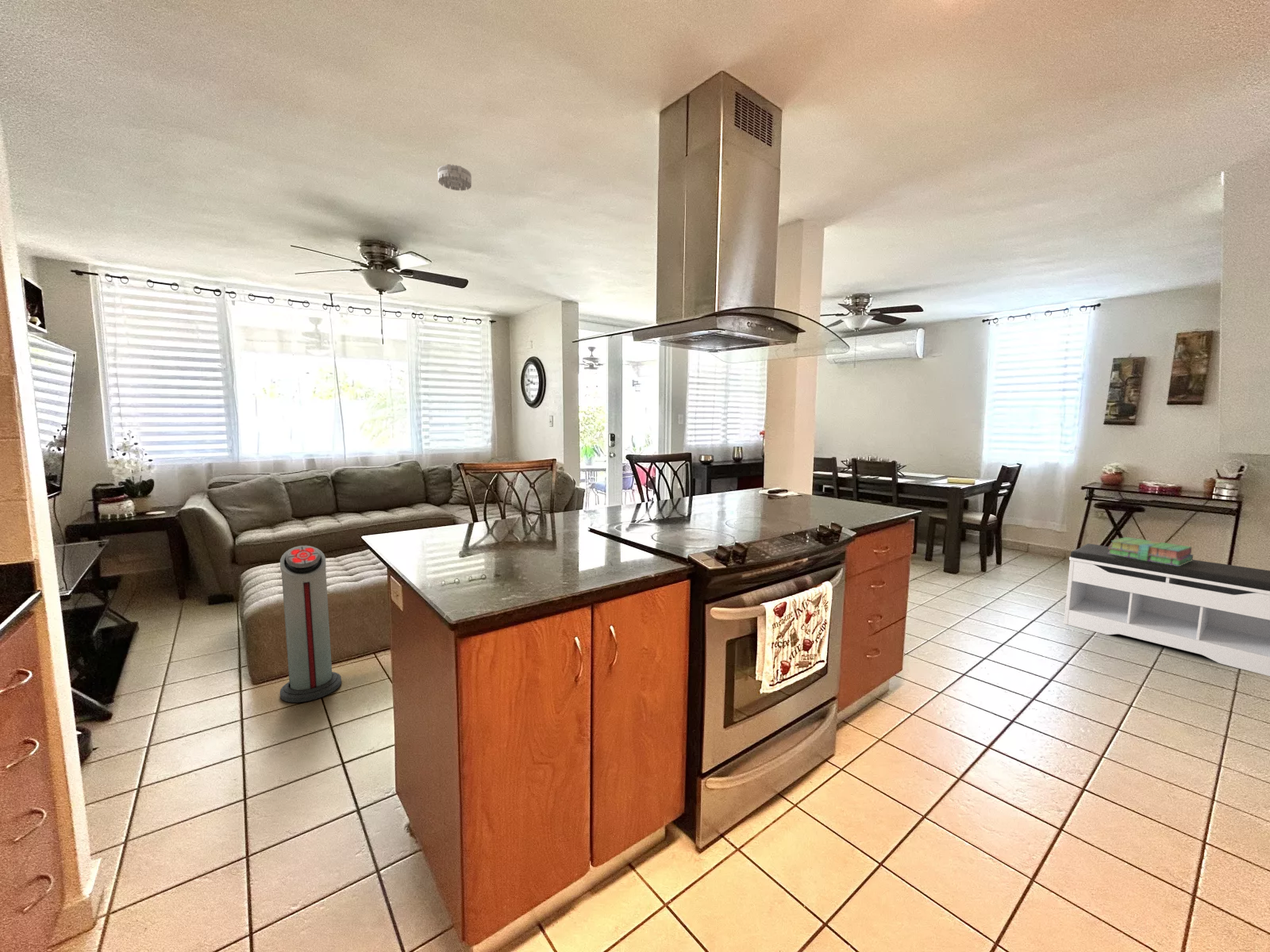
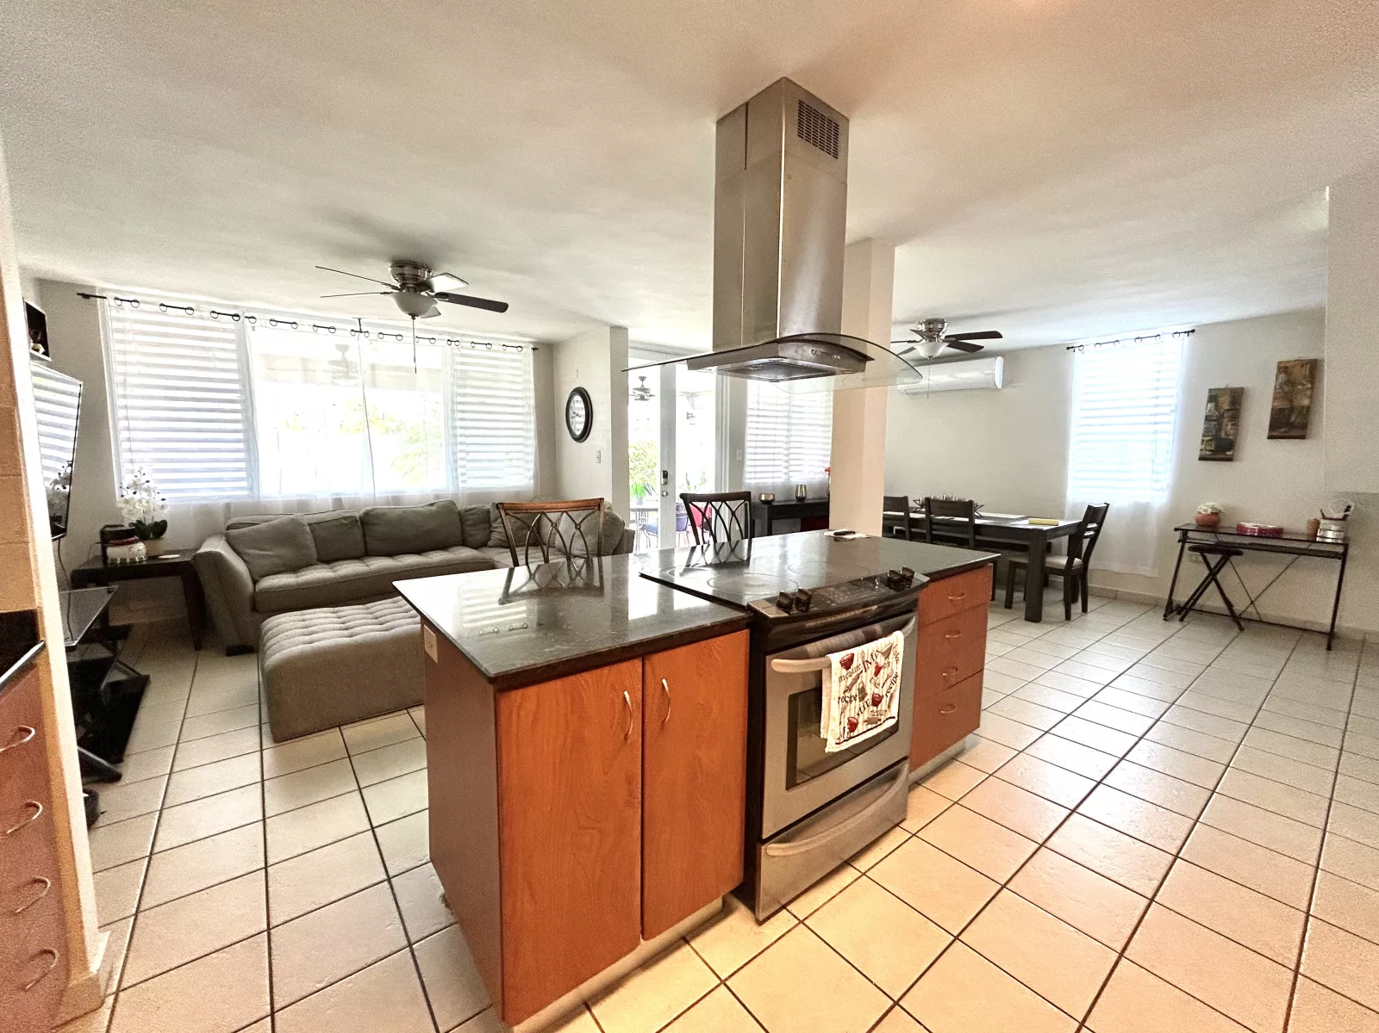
- bench [1063,543,1270,677]
- stack of books [1108,536,1194,566]
- air purifier [279,545,342,703]
- smoke detector [437,163,472,191]
